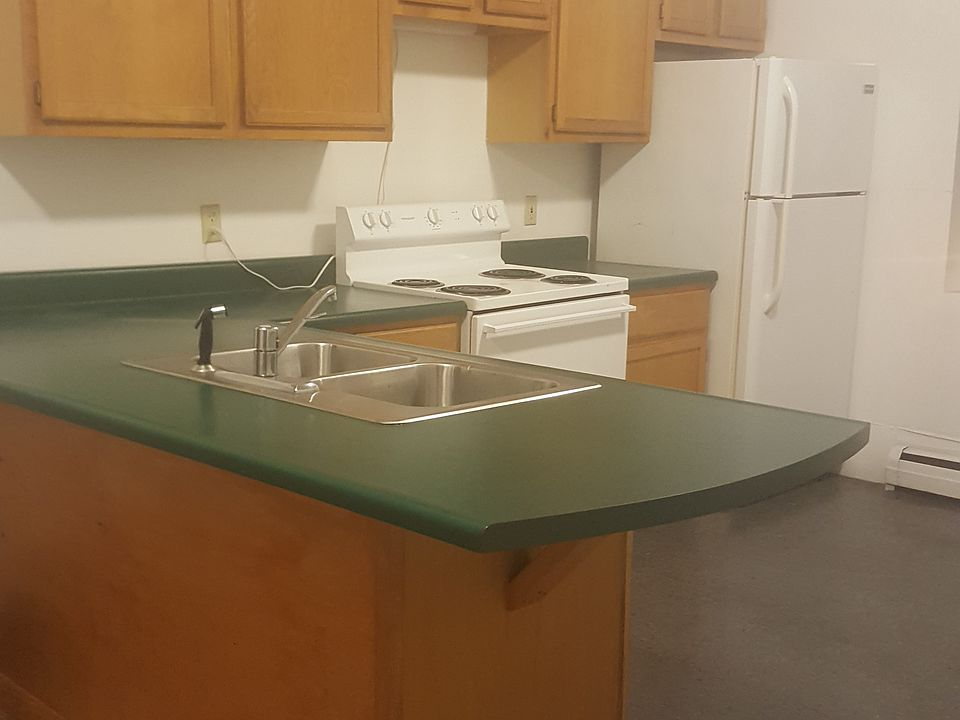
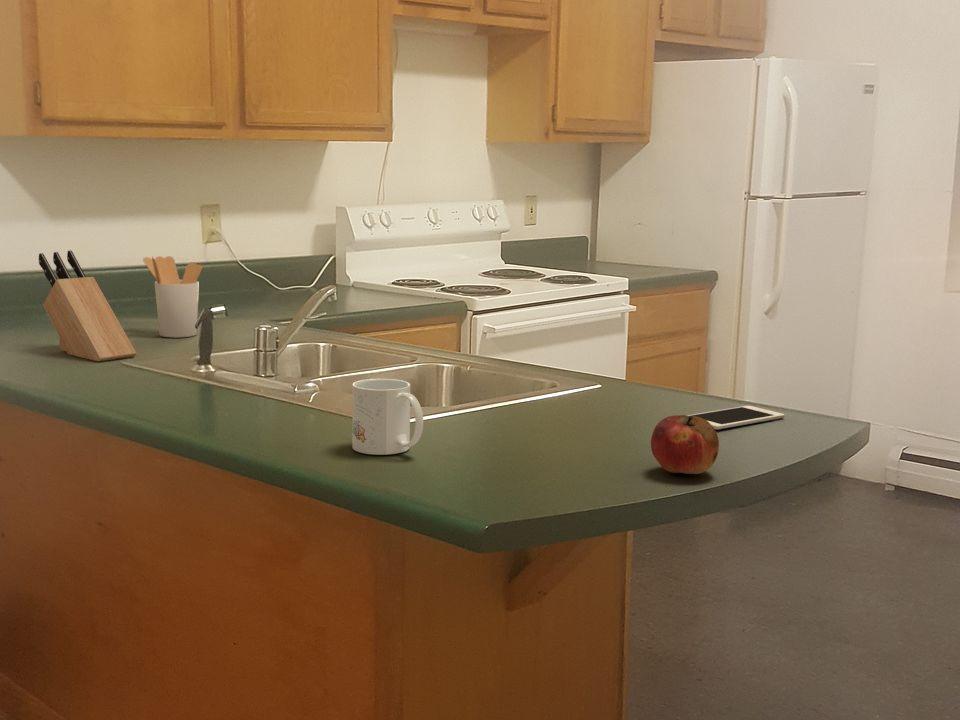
+ cell phone [686,405,786,430]
+ mug [351,378,424,456]
+ fruit [650,414,720,475]
+ utensil holder [142,255,203,338]
+ knife block [38,250,137,362]
